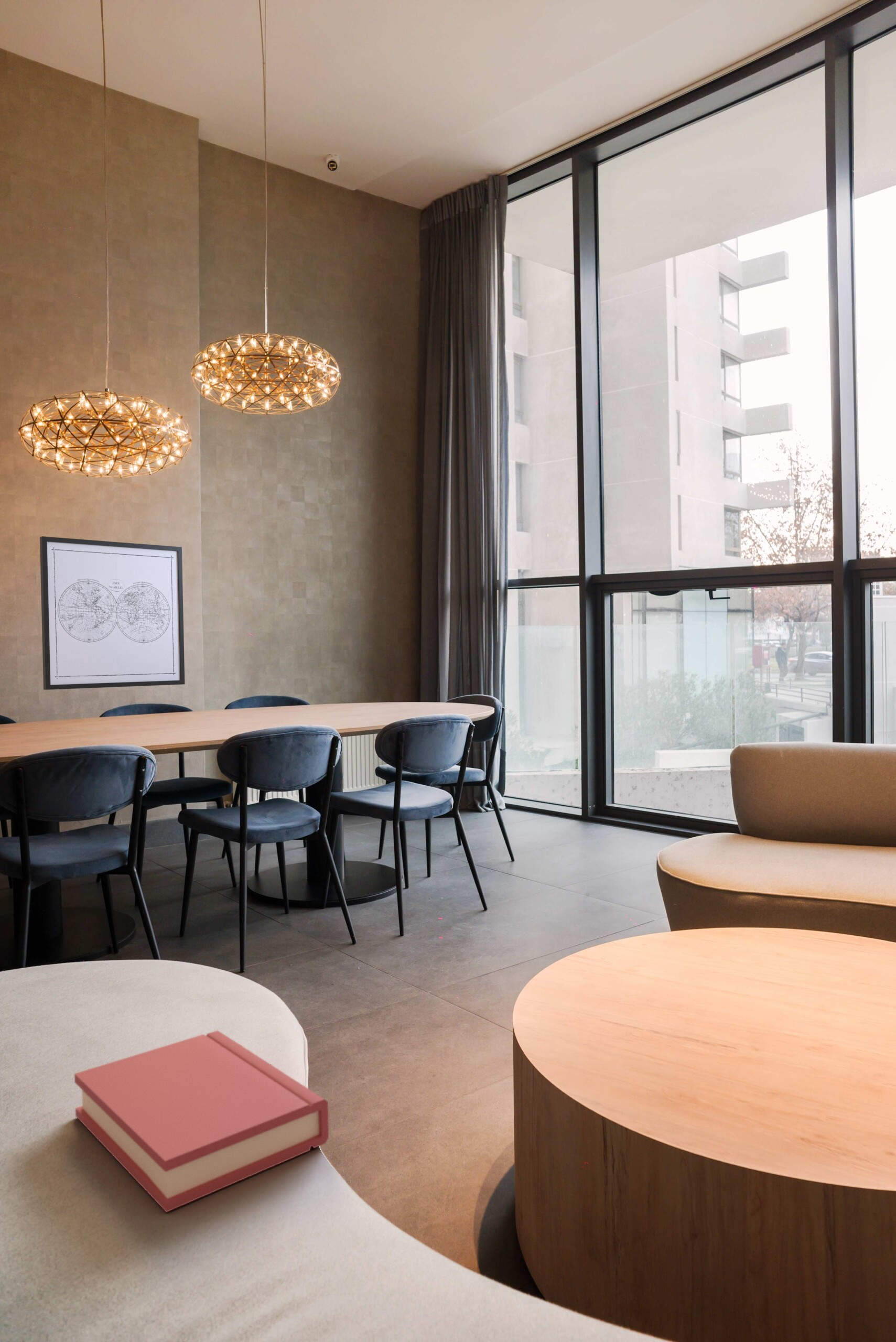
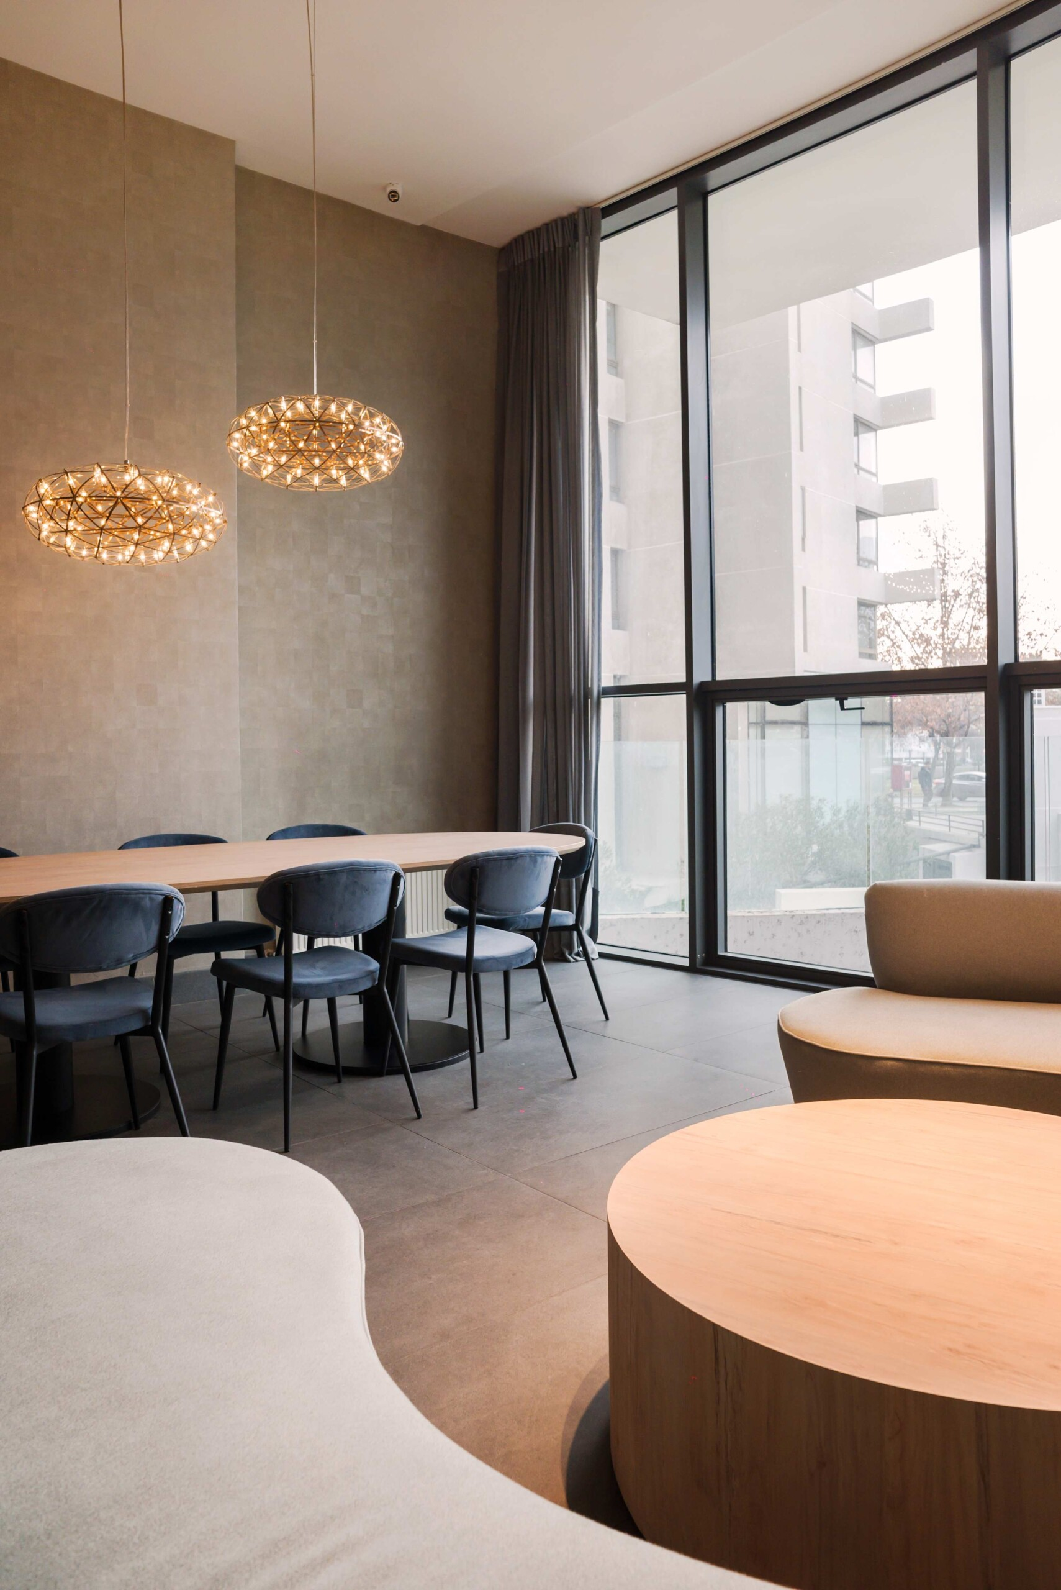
- wall art [39,536,185,690]
- hardback book [74,1030,329,1213]
